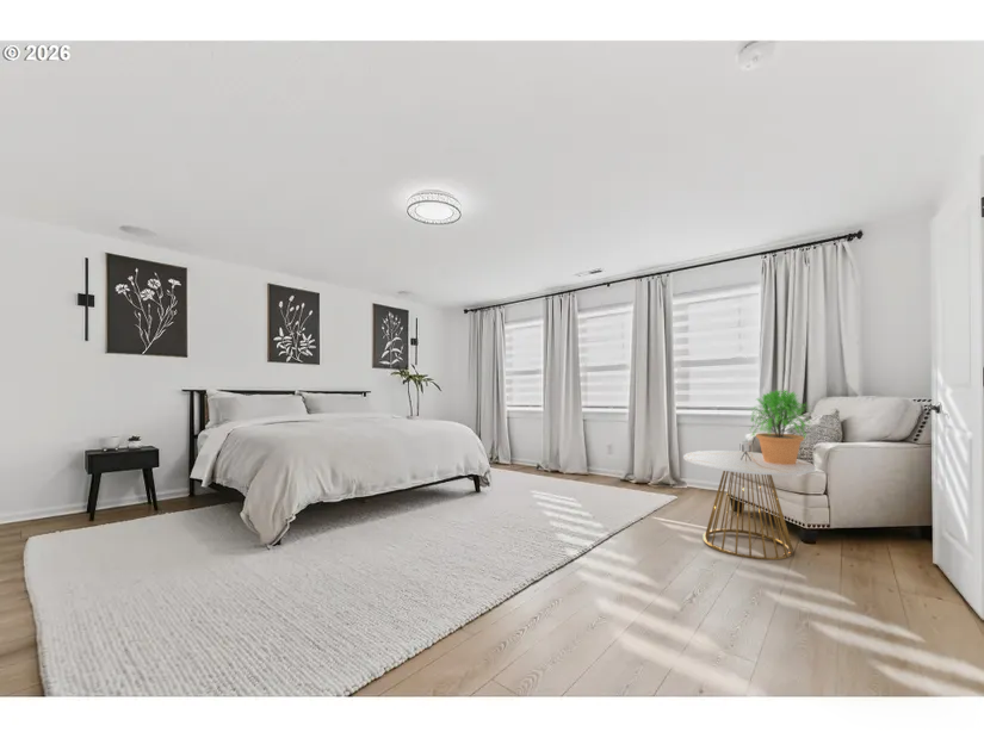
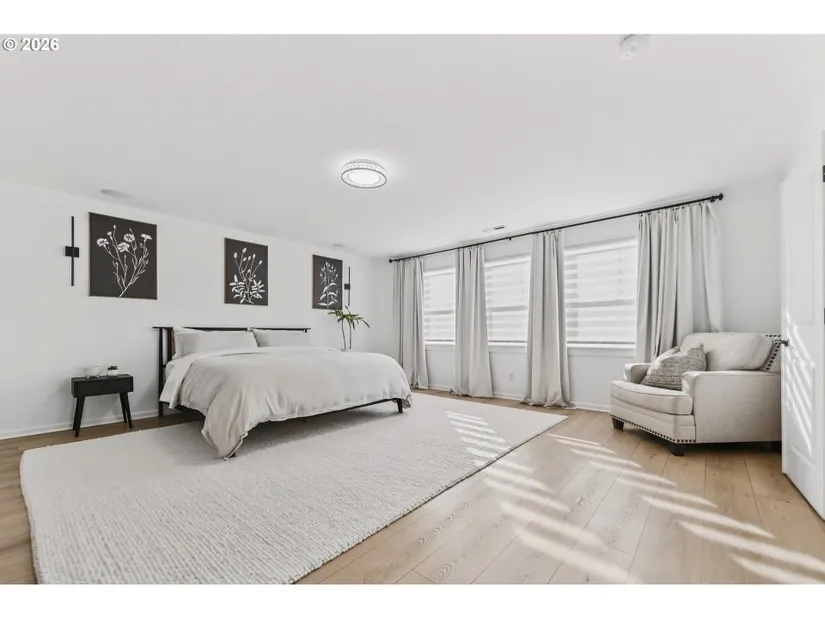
- side table [682,440,817,560]
- potted plant [744,387,818,465]
